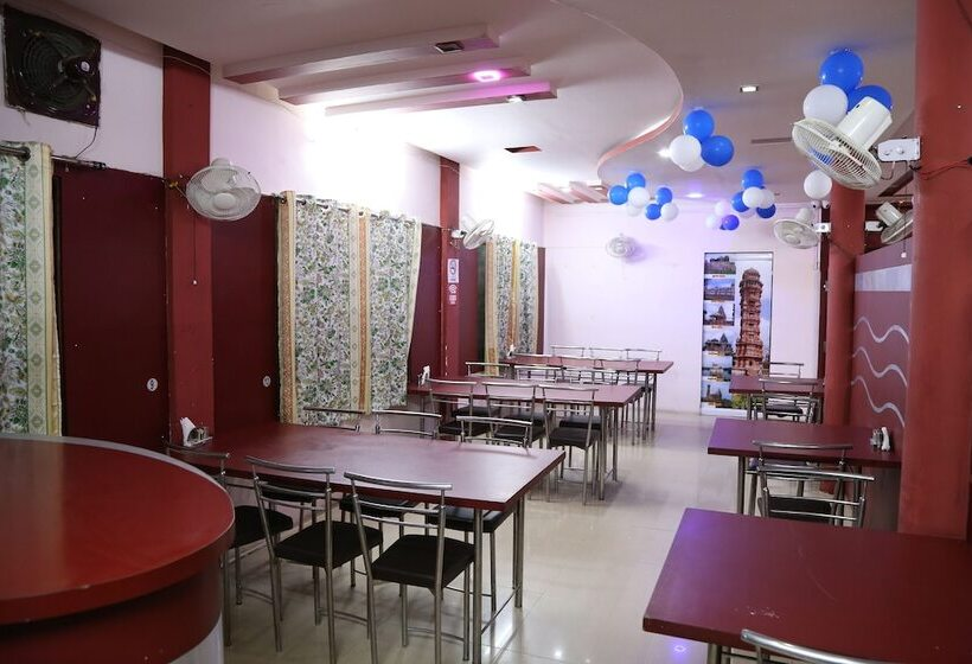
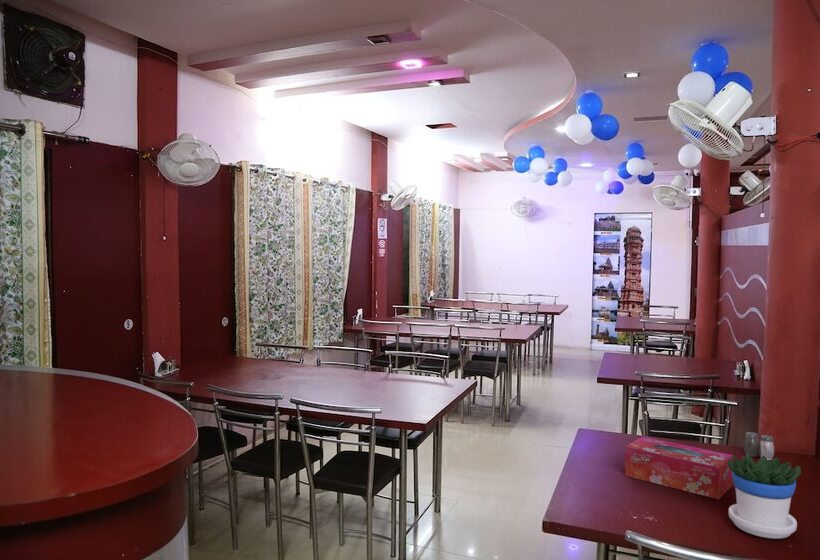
+ tissue box [624,436,734,500]
+ salt and pepper shaker [743,431,775,461]
+ flowerpot [727,454,802,540]
